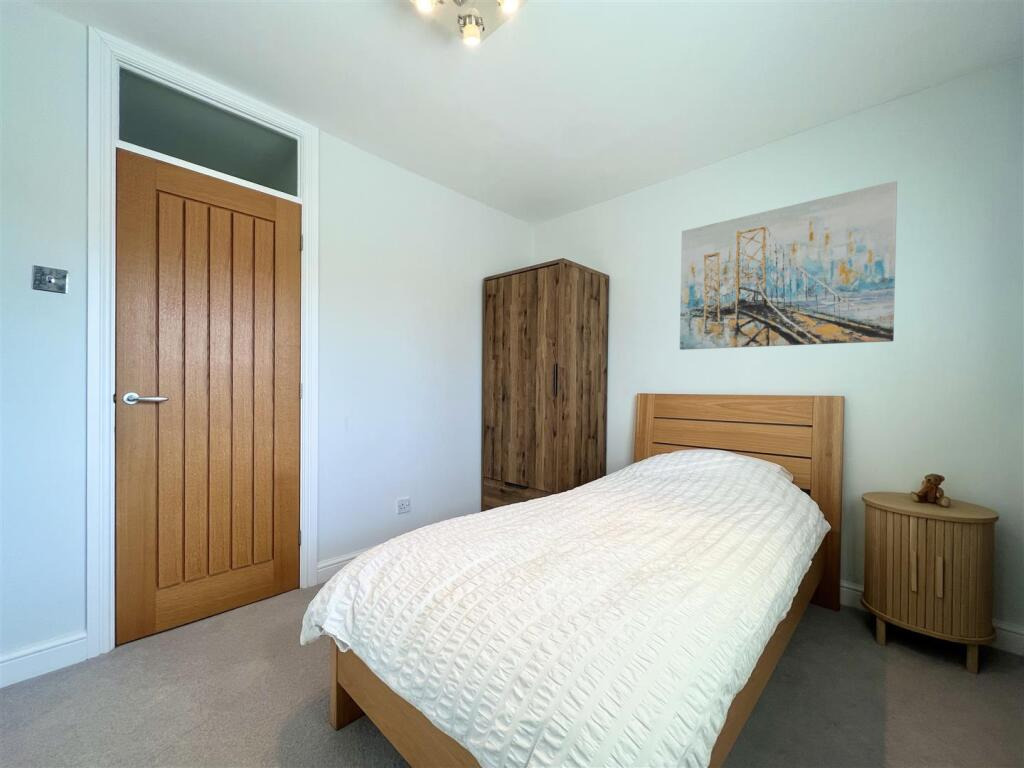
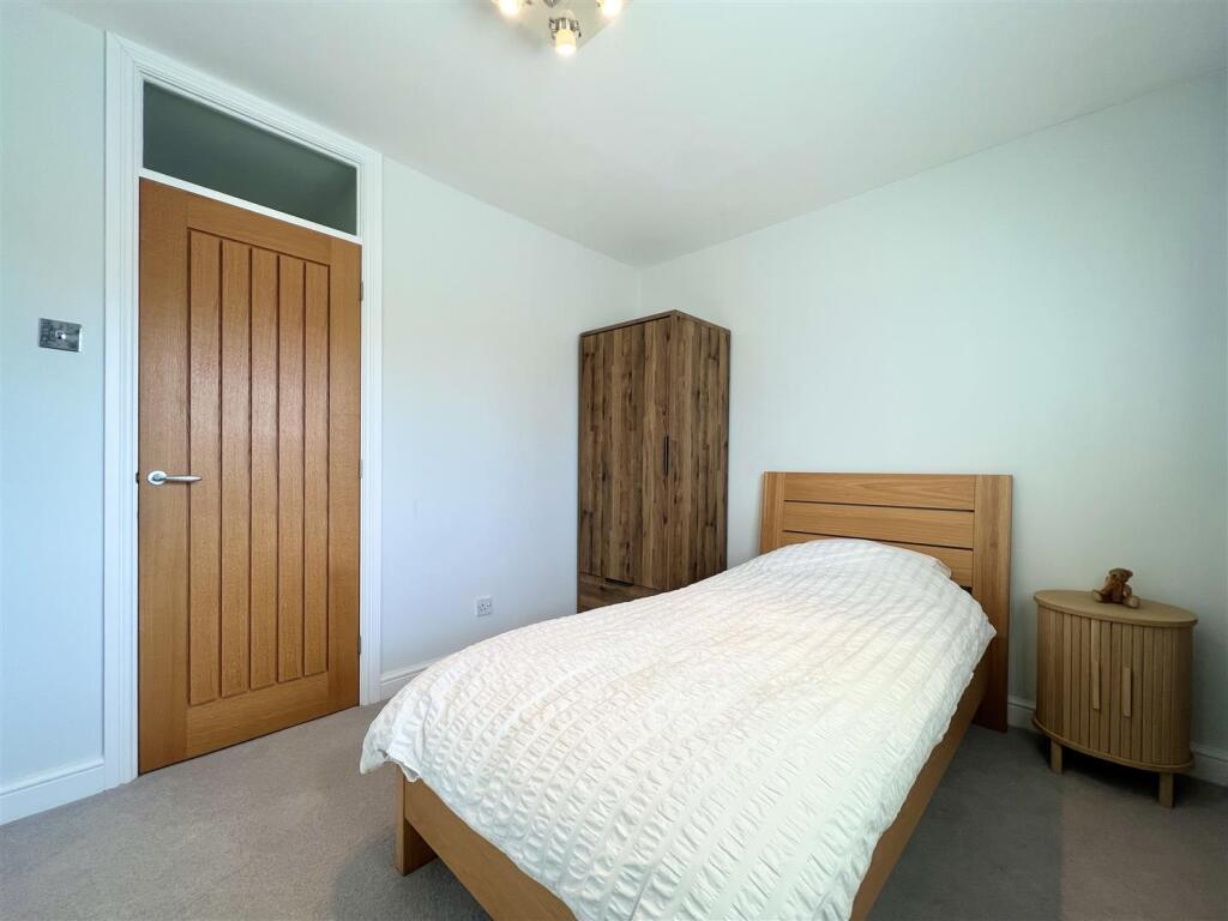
- wall art [679,180,898,351]
